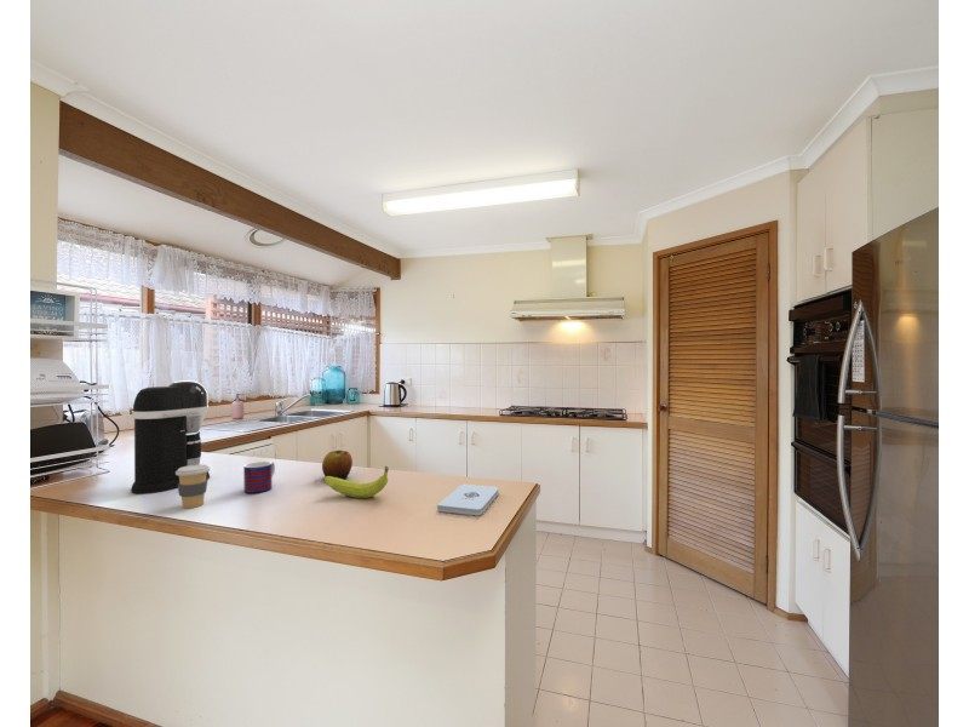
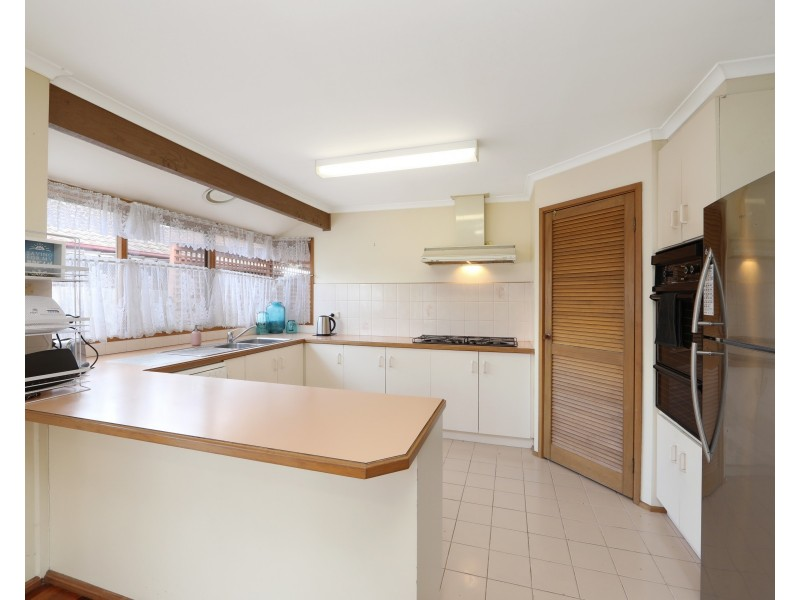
- apple [321,450,354,480]
- mug [242,460,276,494]
- coffee maker [130,379,211,494]
- coffee cup [176,464,211,509]
- notepad [436,483,500,516]
- fruit [323,465,390,499]
